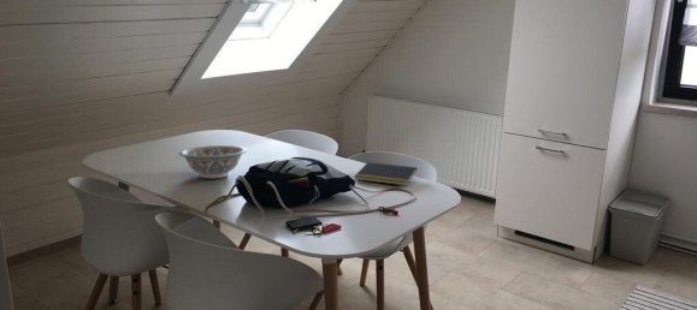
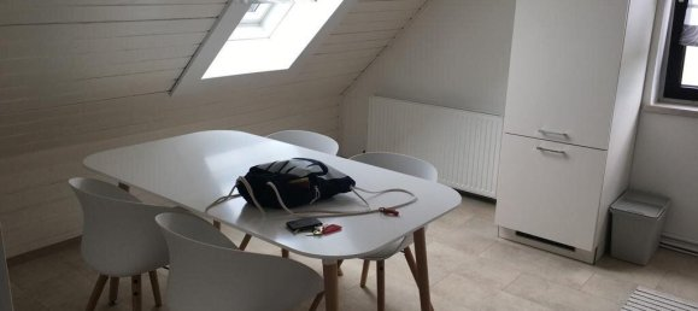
- decorative bowl [178,144,248,179]
- notepad [353,161,419,186]
